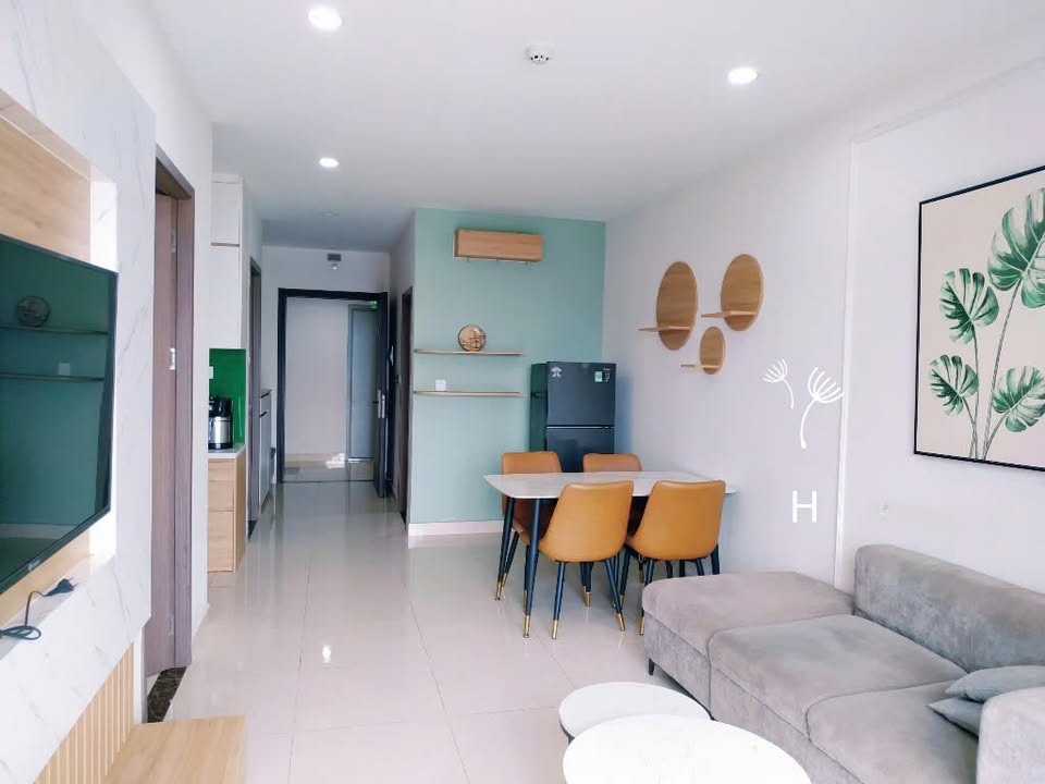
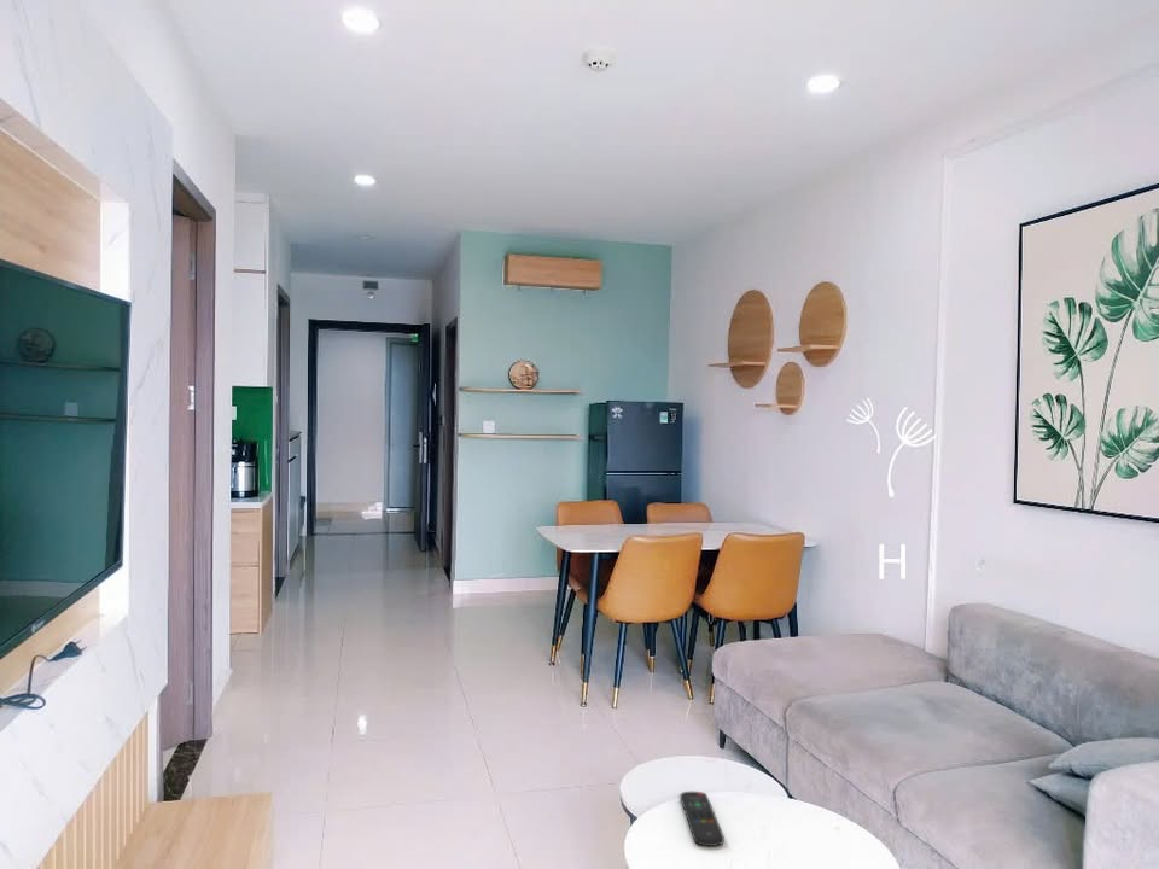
+ remote control [678,791,726,847]
